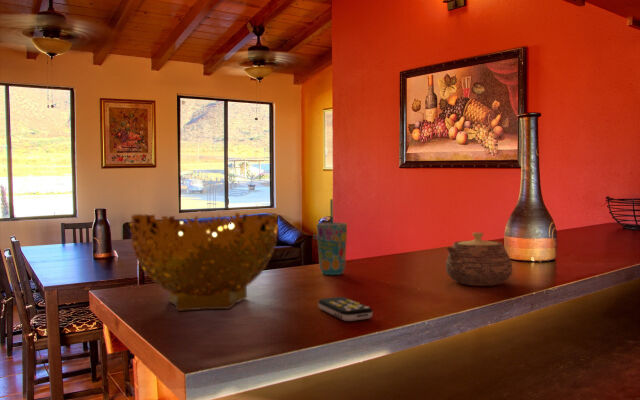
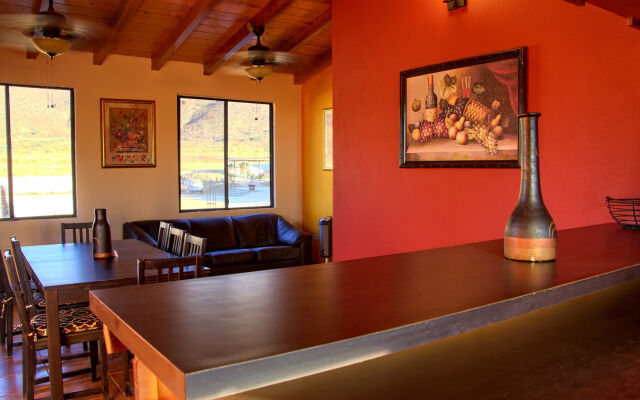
- decorative bowl [129,212,279,312]
- cup [316,198,348,276]
- teapot [445,231,513,287]
- remote control [317,296,374,322]
